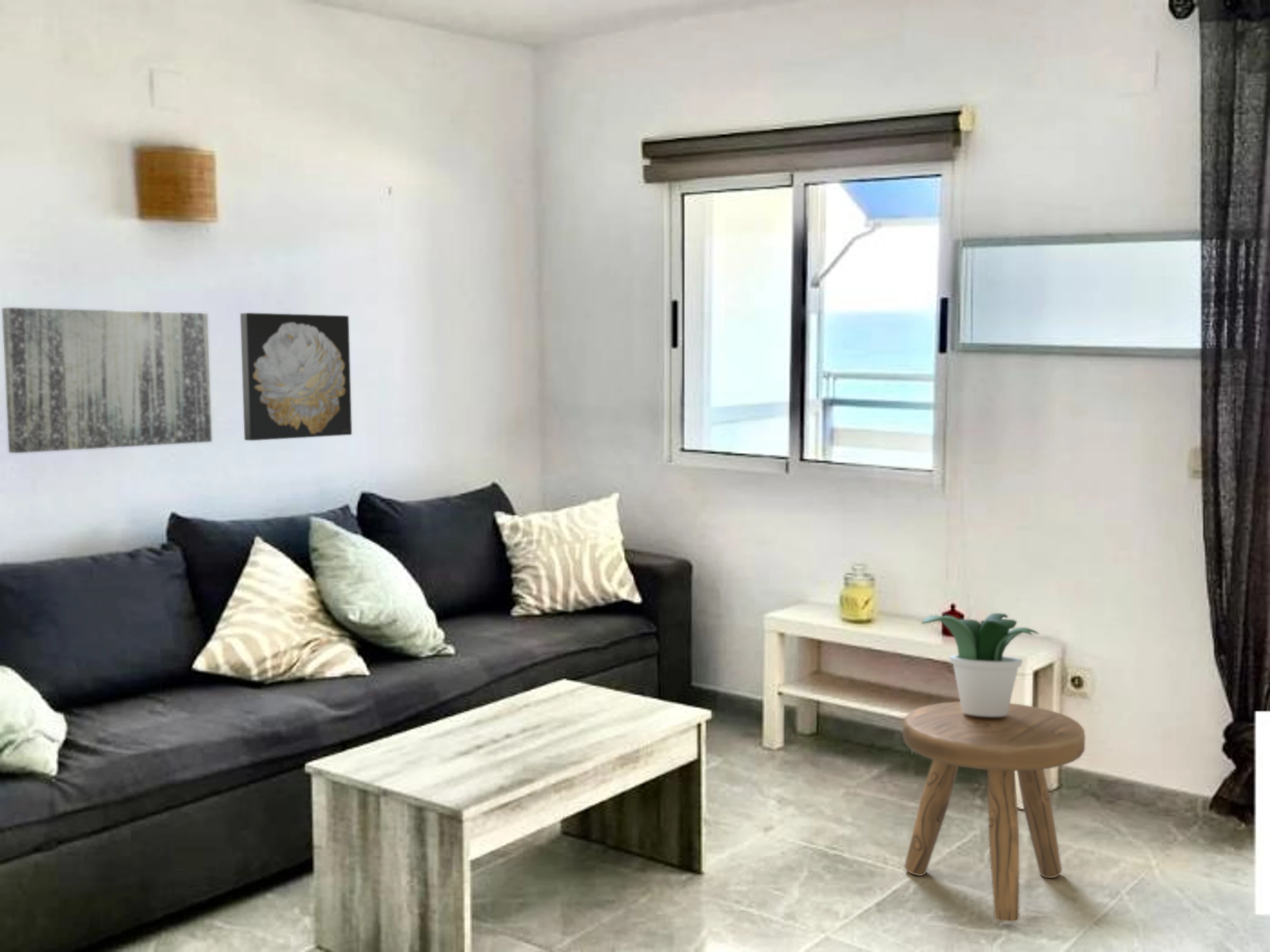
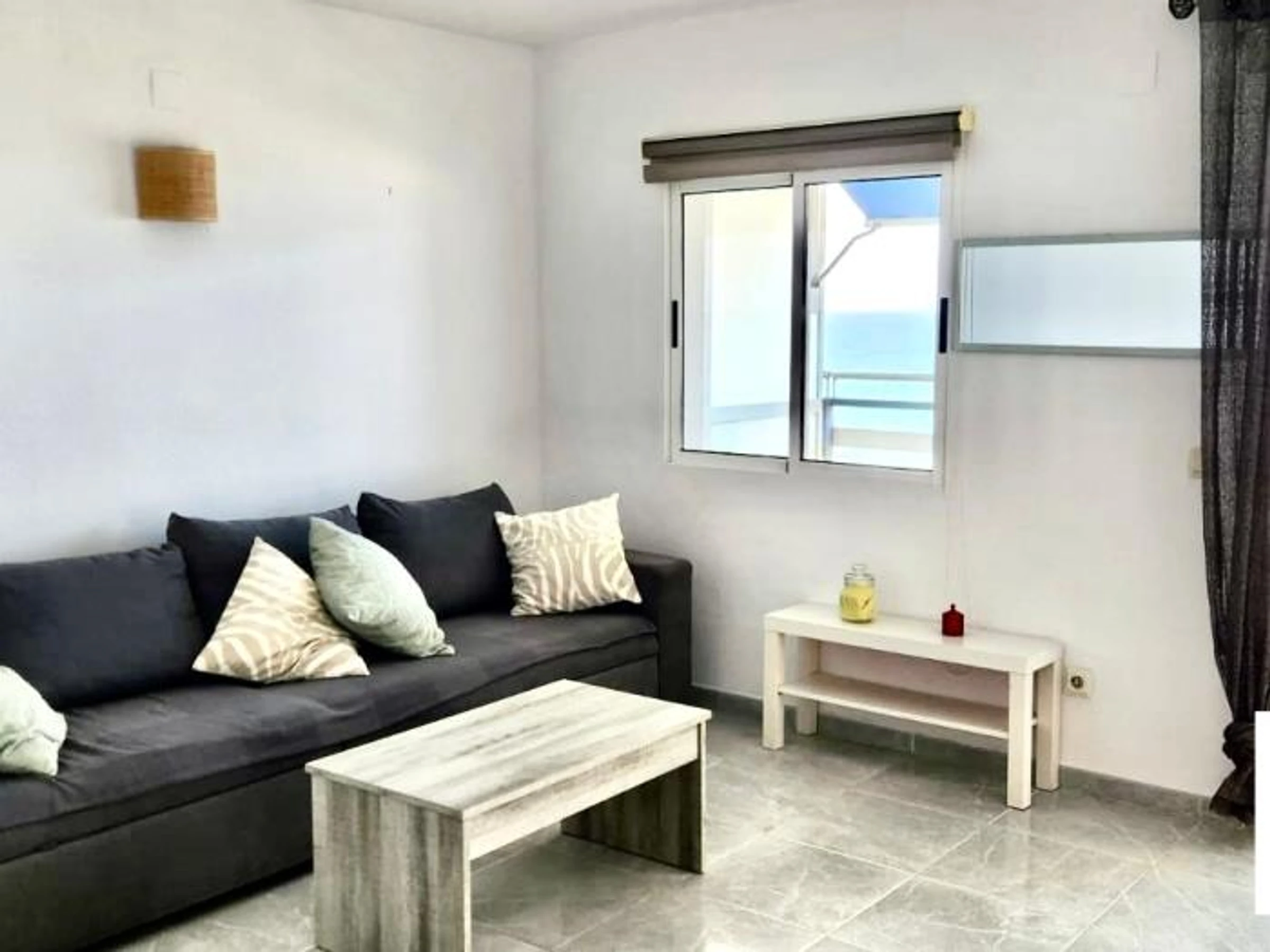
- stool [902,701,1086,922]
- potted plant [921,612,1040,717]
- wall art [2,307,213,454]
- wall art [240,312,352,441]
